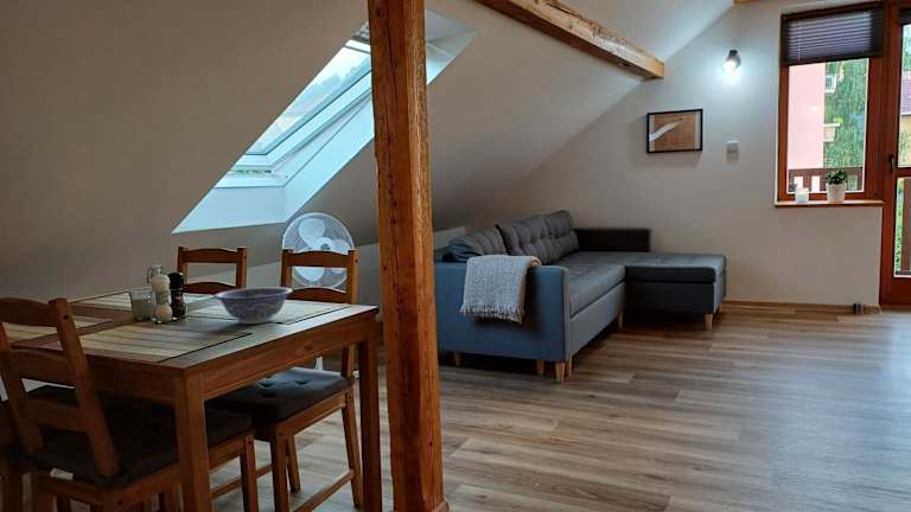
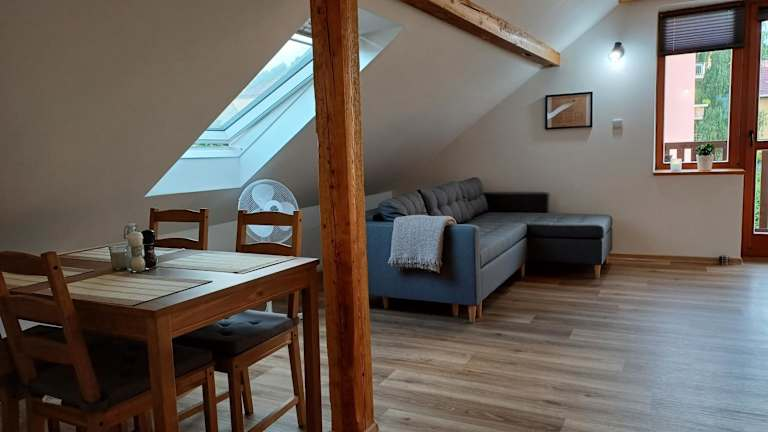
- decorative bowl [212,286,294,325]
